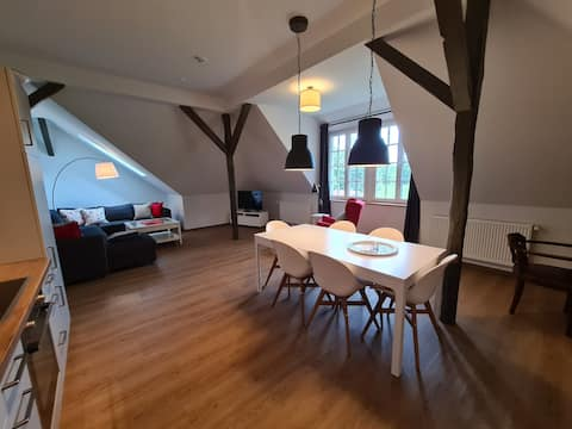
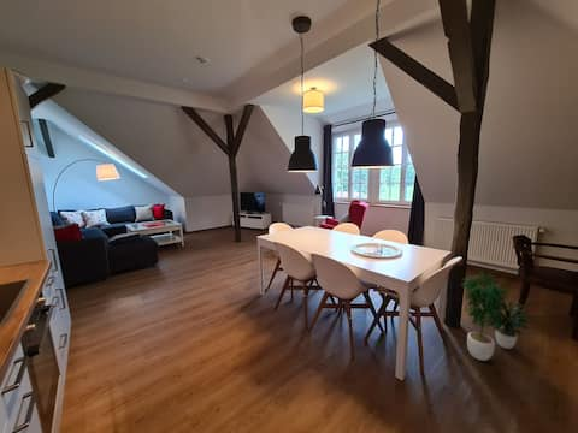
+ potted plant [461,271,537,362]
